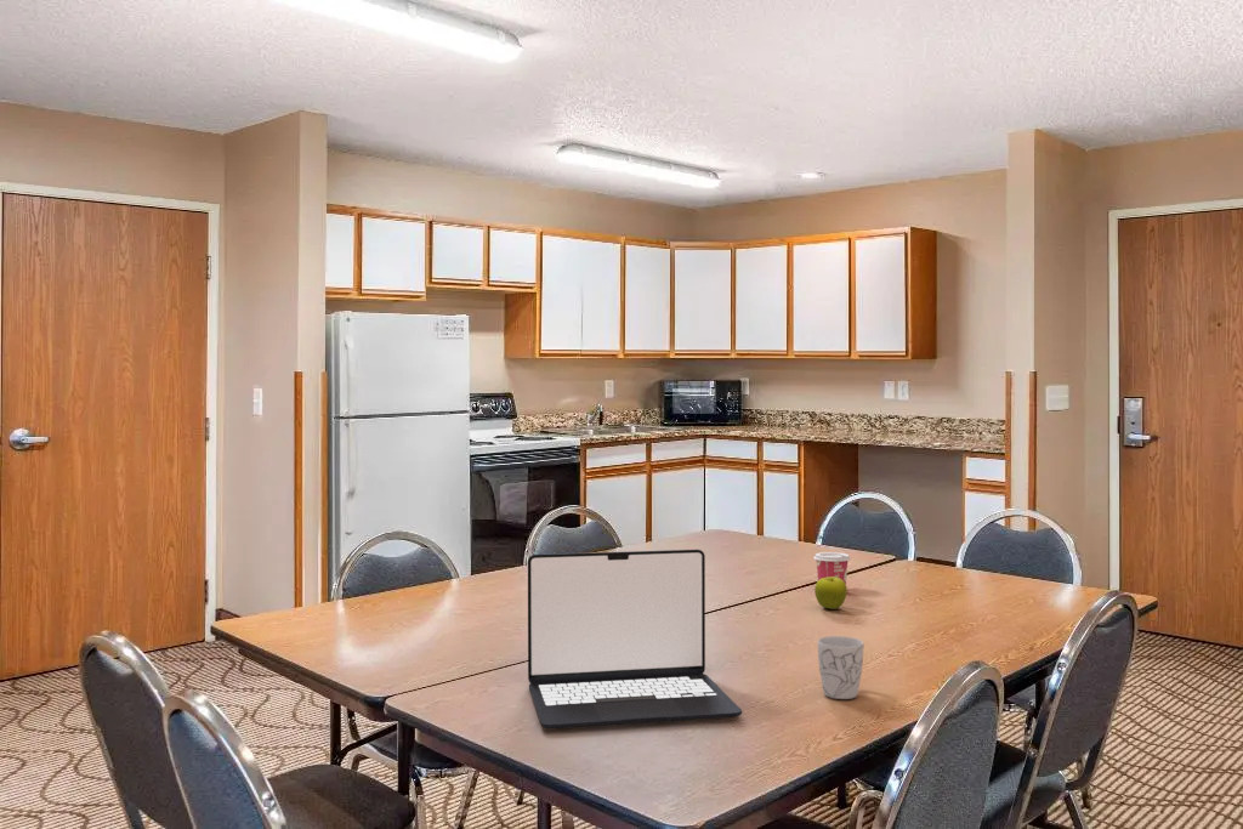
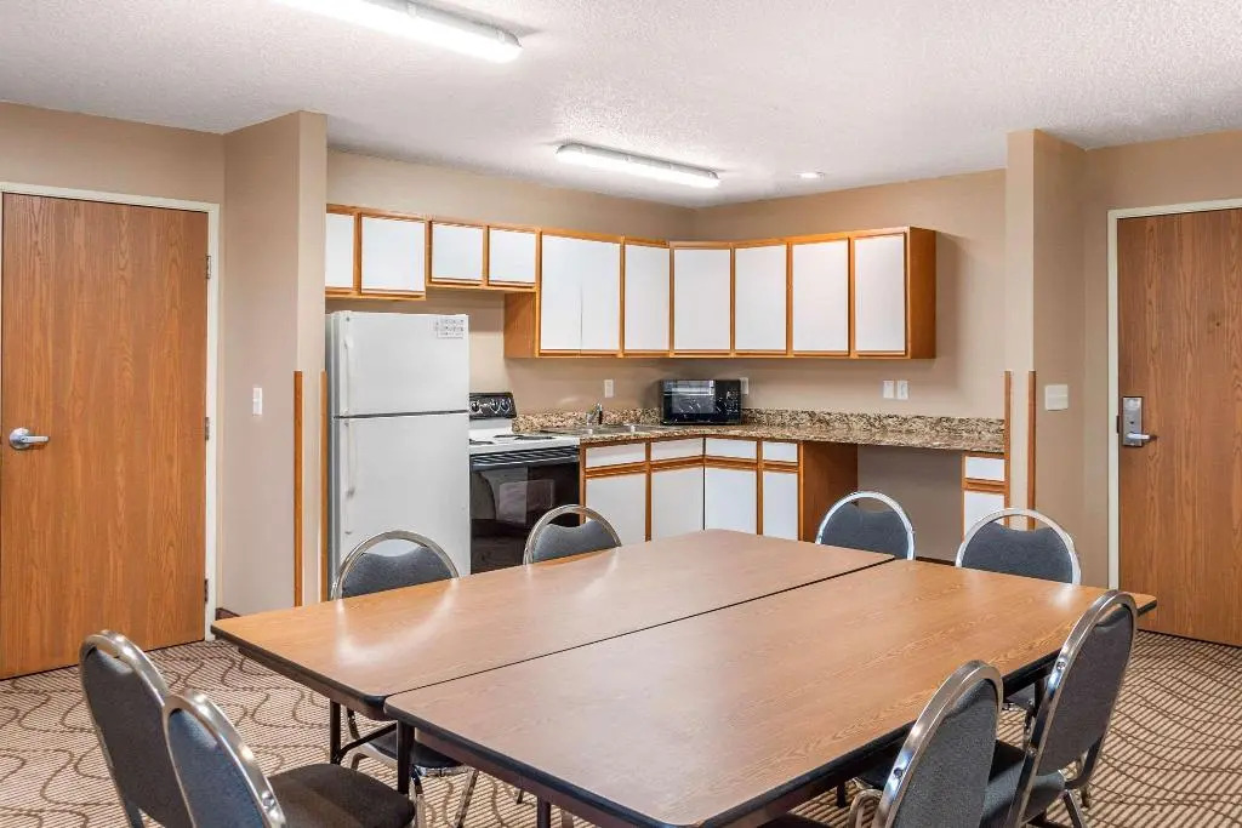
- mug [817,635,865,700]
- cup [812,551,852,585]
- laptop [527,549,743,731]
- fruit [813,577,848,611]
